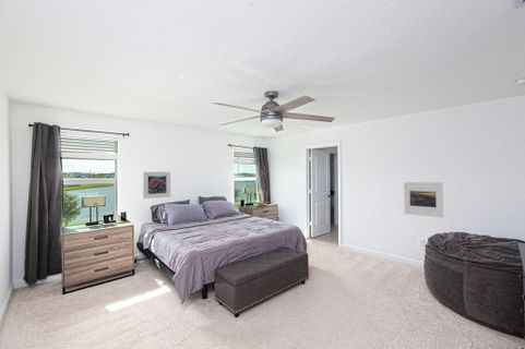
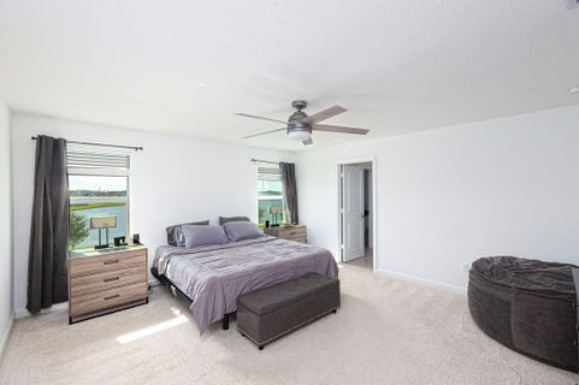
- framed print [142,170,171,200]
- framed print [403,181,444,218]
